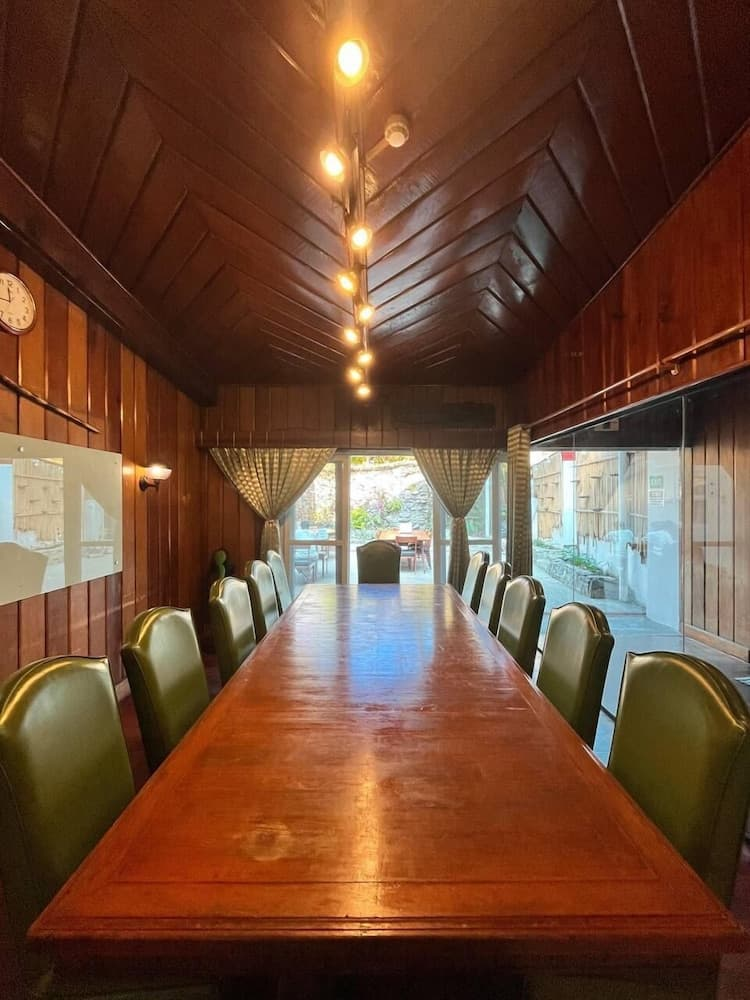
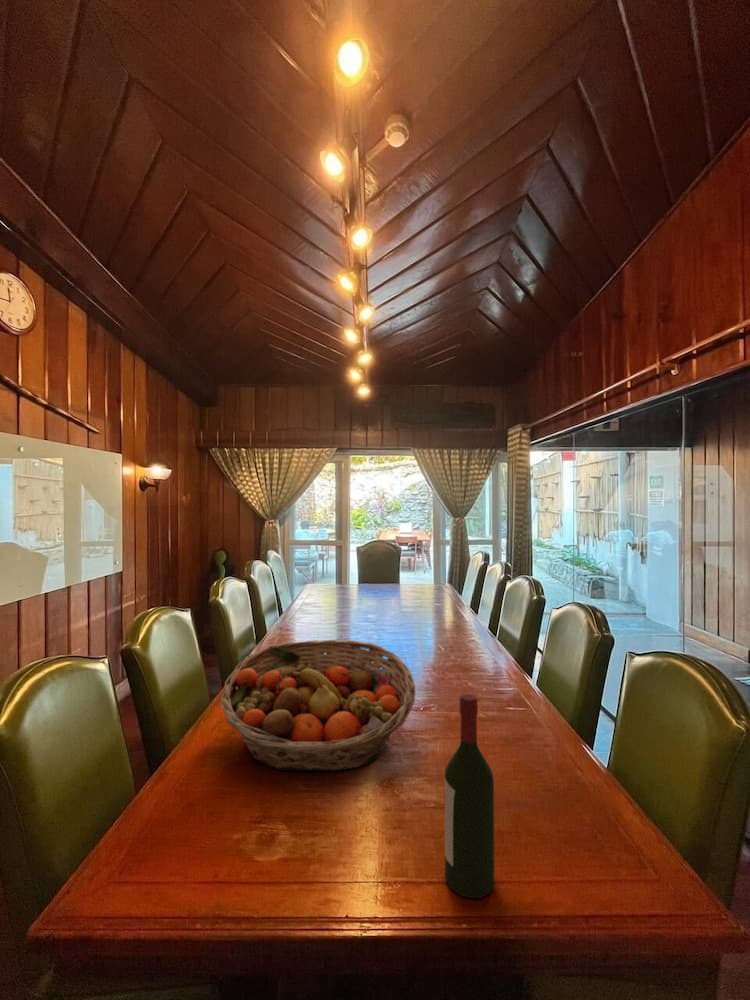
+ wine bottle [444,693,495,899]
+ fruit basket [219,639,416,772]
